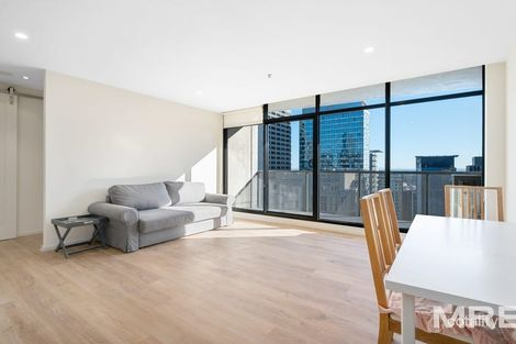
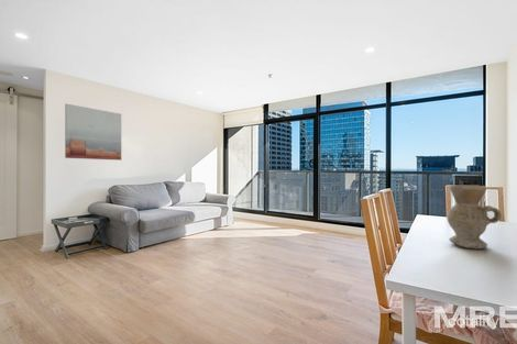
+ vase [446,184,503,251]
+ wall art [64,102,122,162]
